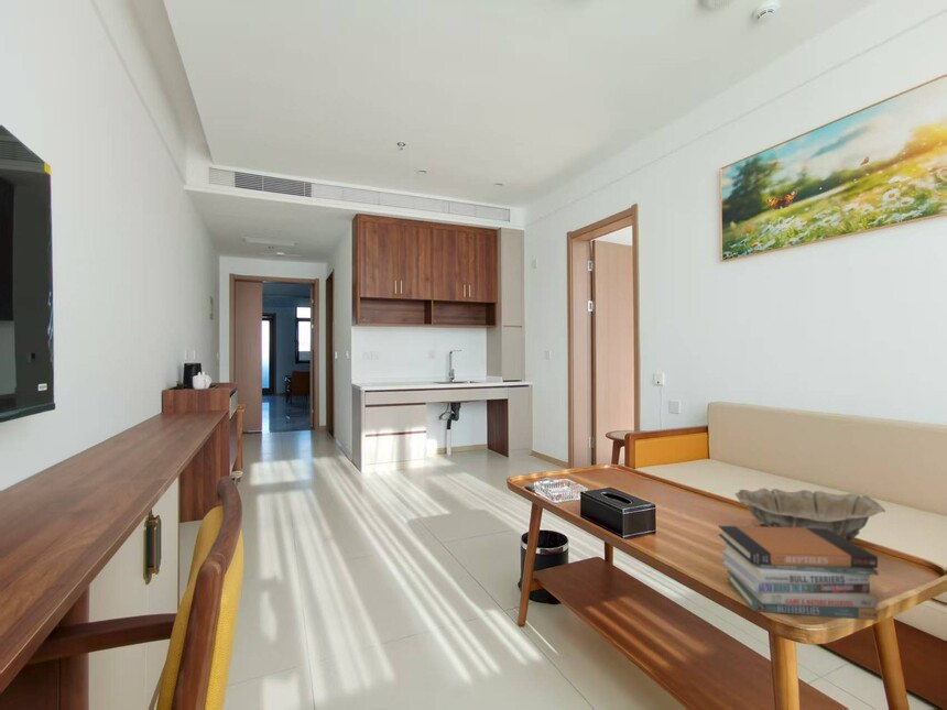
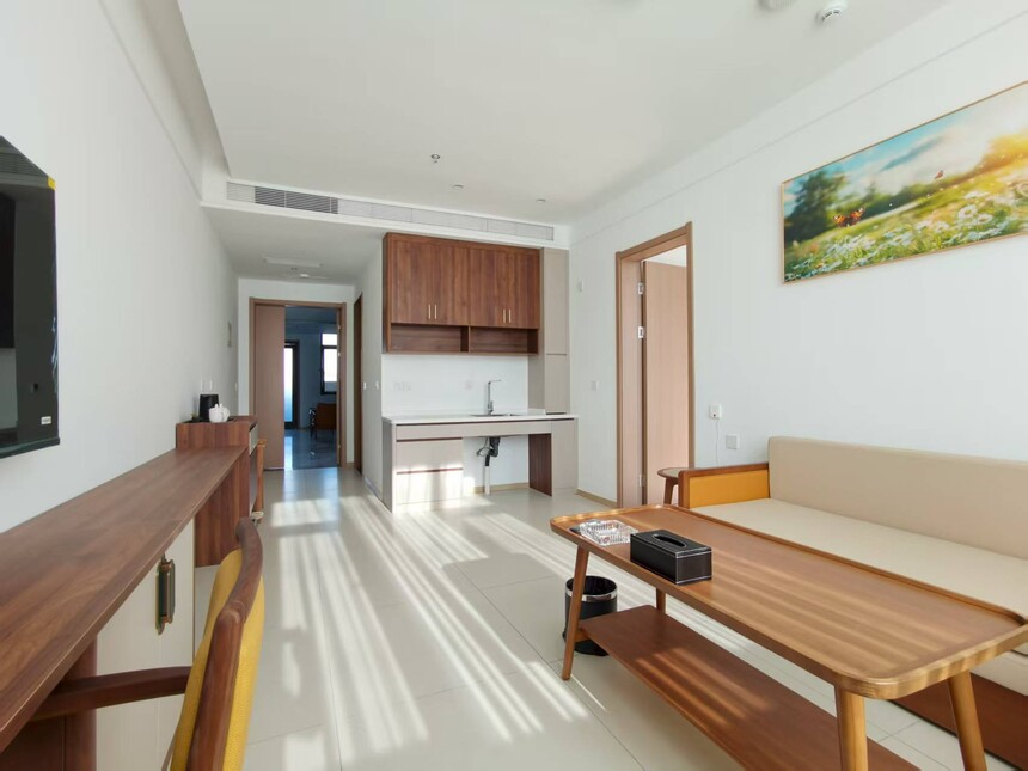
- decorative bowl [733,488,886,543]
- book stack [718,525,879,622]
